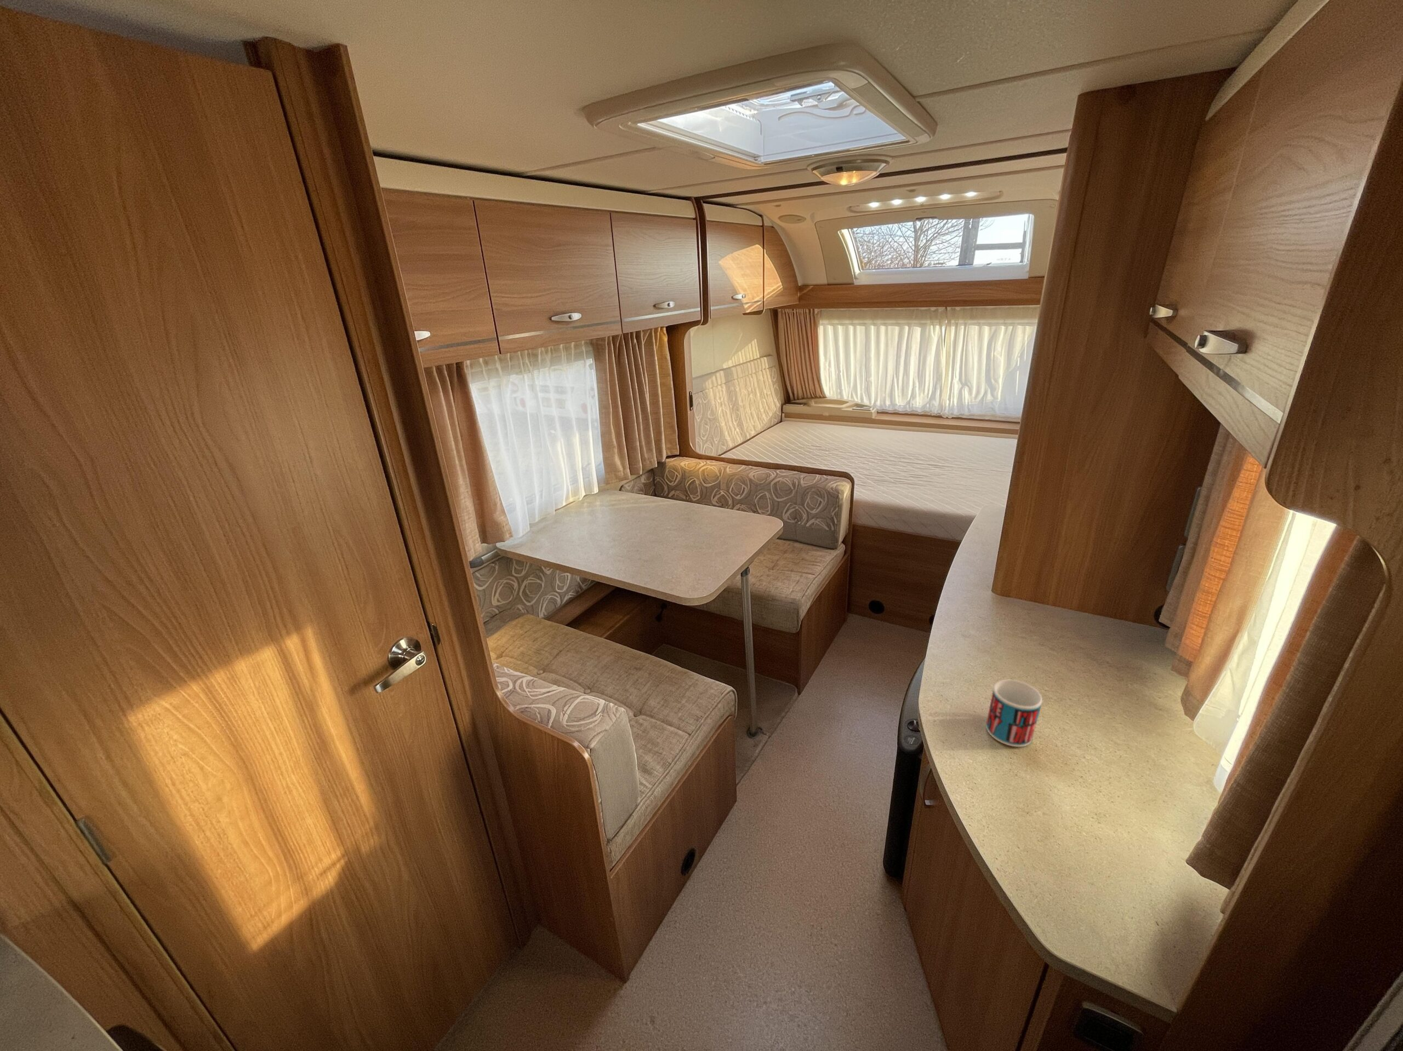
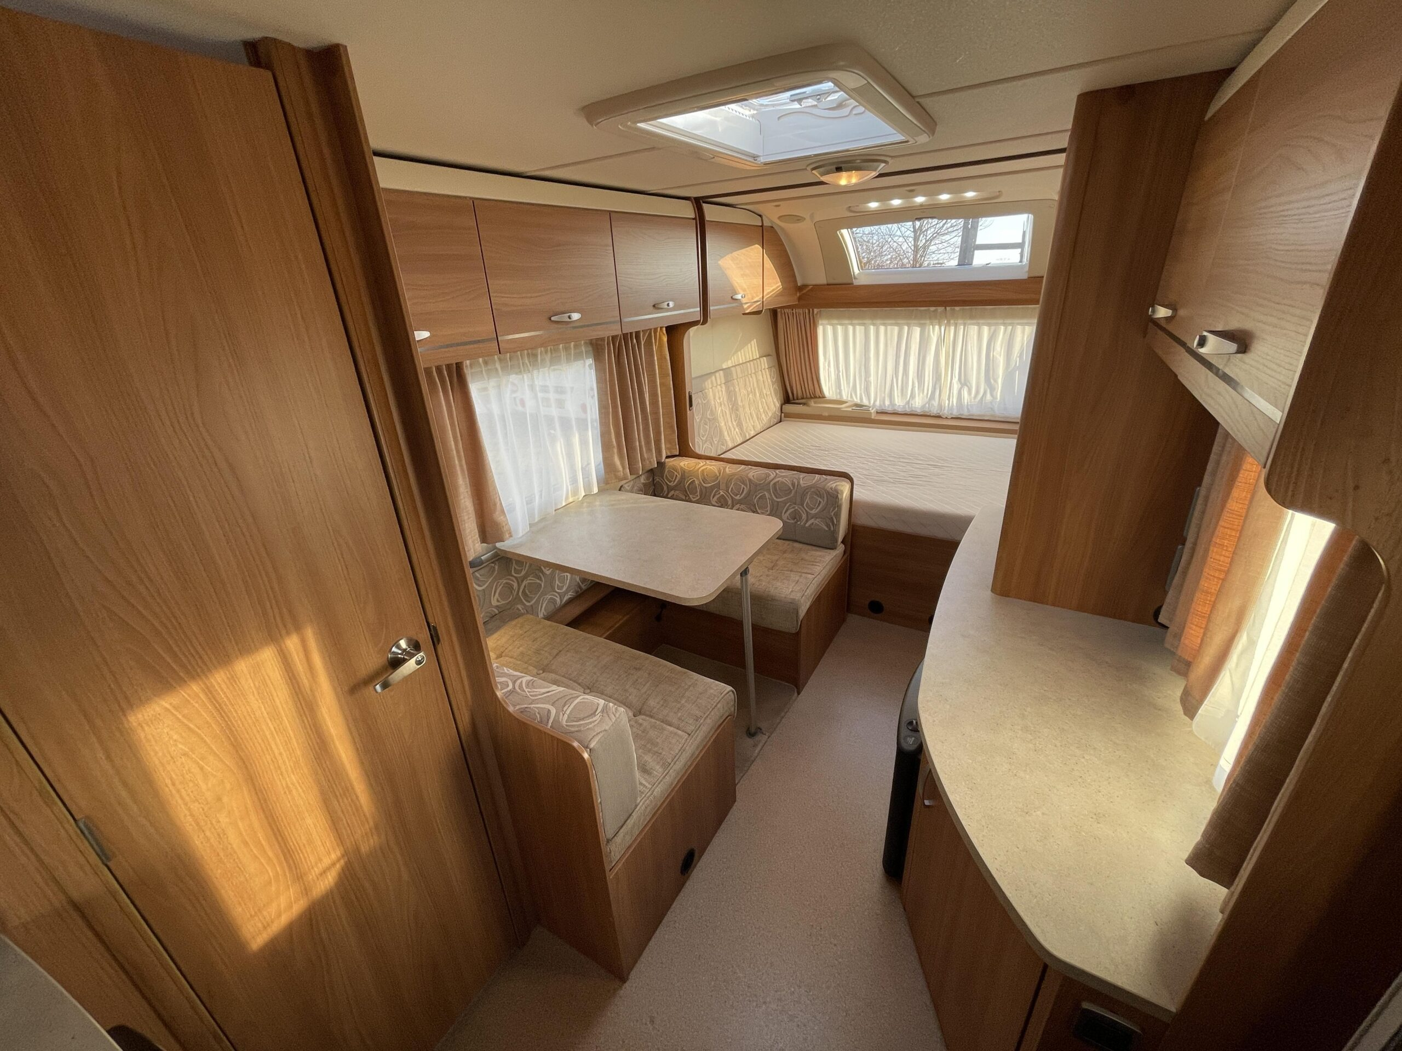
- mug [985,679,1043,747]
